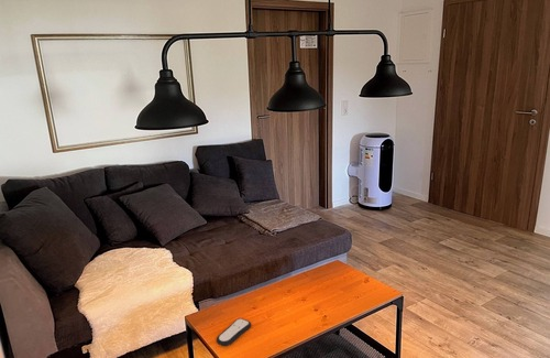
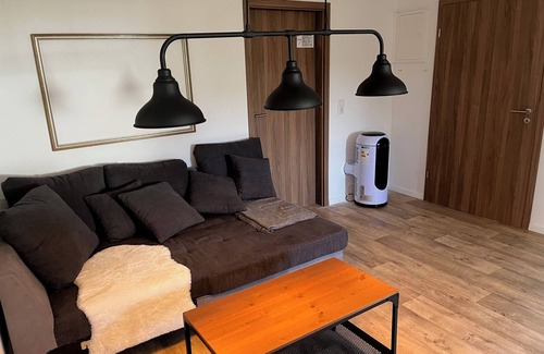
- remote control [216,317,252,347]
